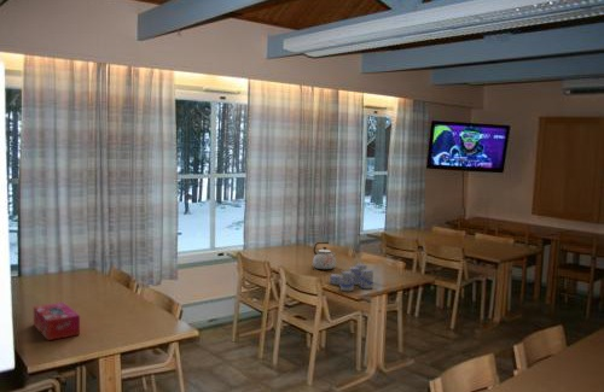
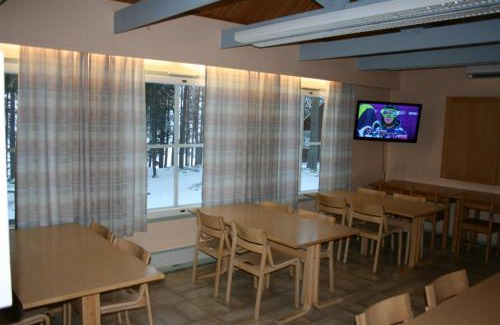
- candle [329,263,374,292]
- tissue box [33,302,81,341]
- kettle [312,241,337,270]
